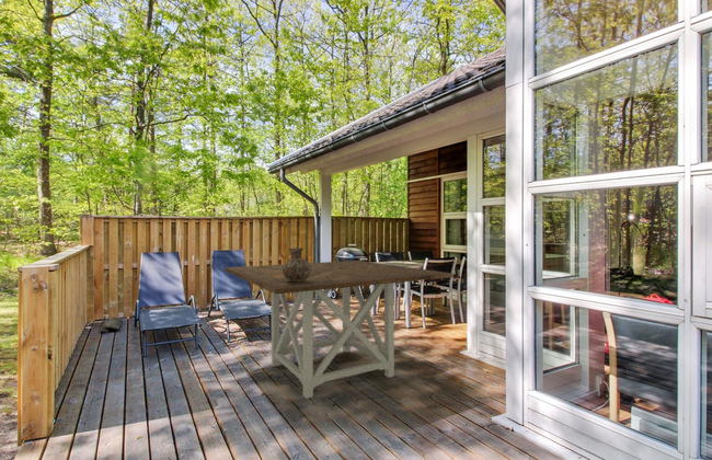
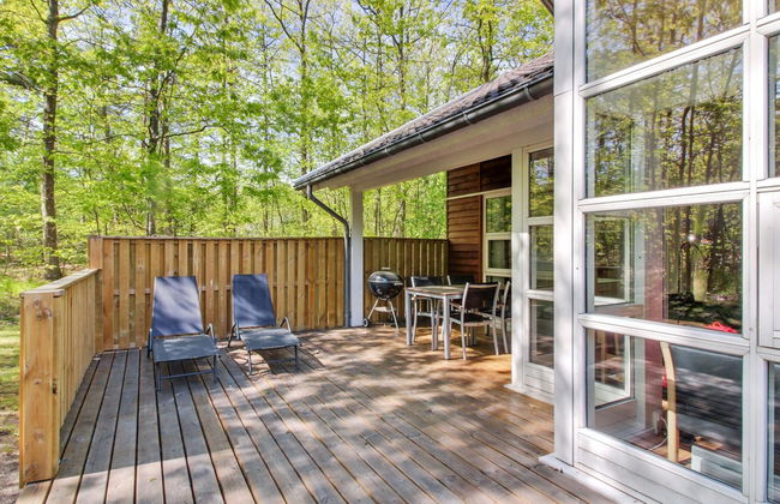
- ceramic jug [283,246,311,283]
- backpack [99,314,124,334]
- dining table [223,260,455,400]
